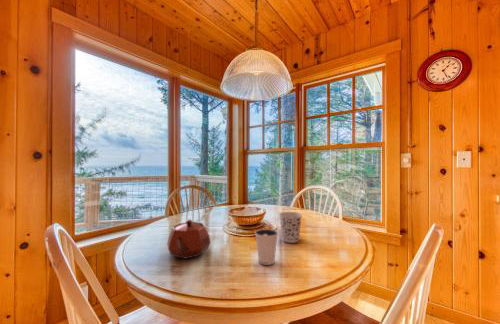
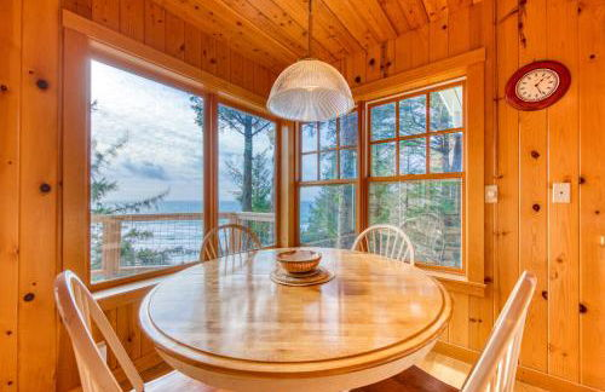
- dixie cup [254,228,279,266]
- teapot [166,218,212,260]
- cup [278,211,303,244]
